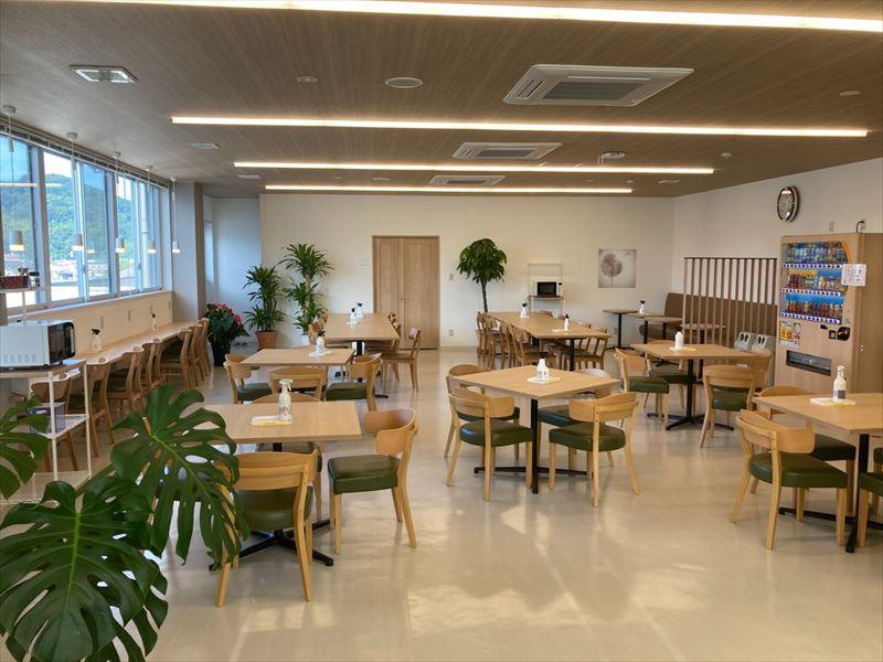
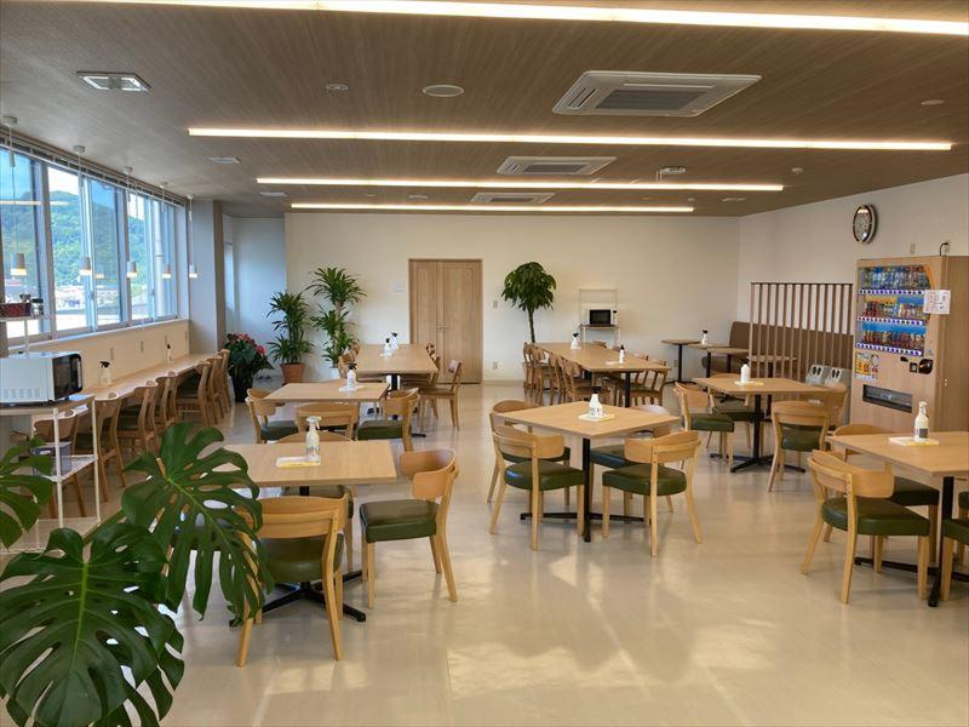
- wall art [597,248,638,289]
